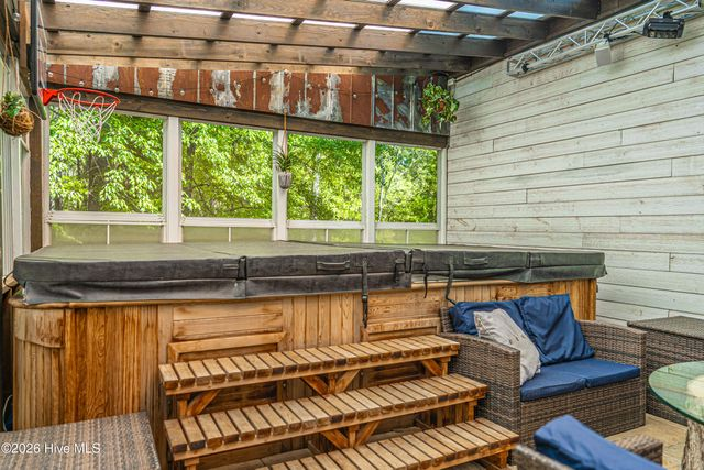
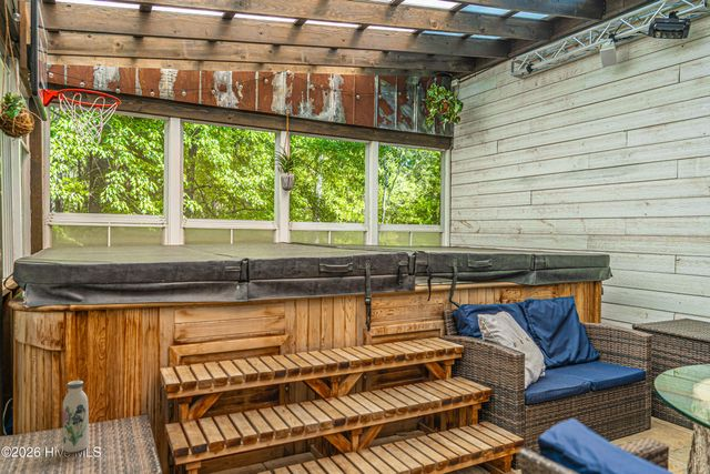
+ water bottle [61,380,90,454]
